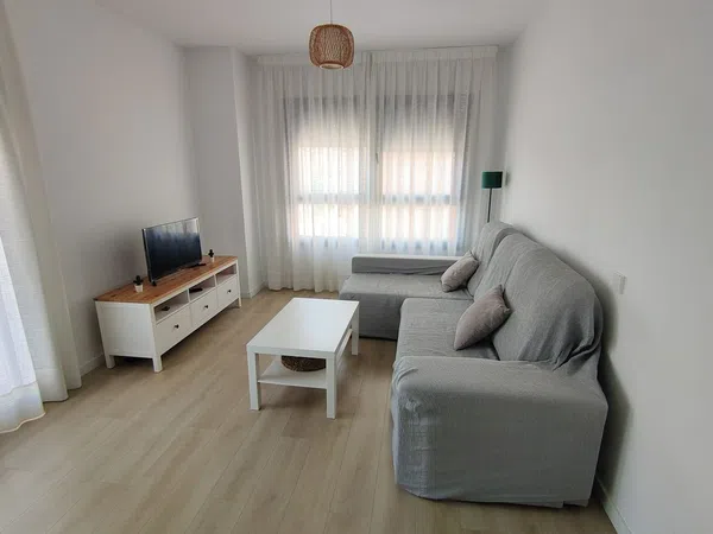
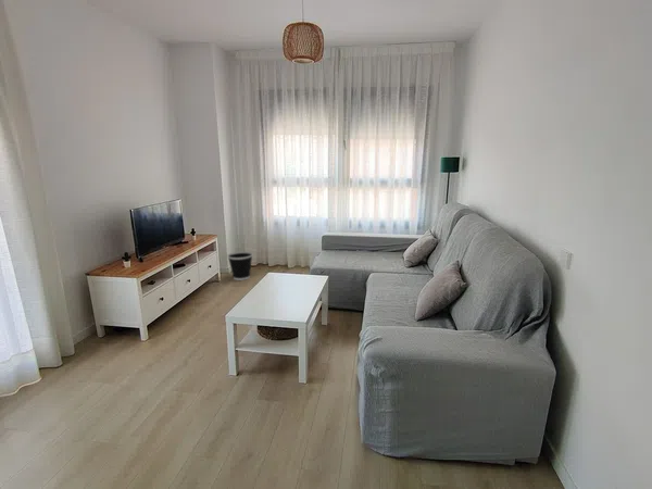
+ wastebasket [226,250,253,281]
